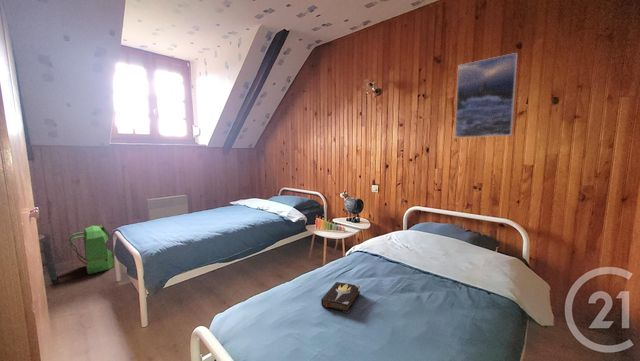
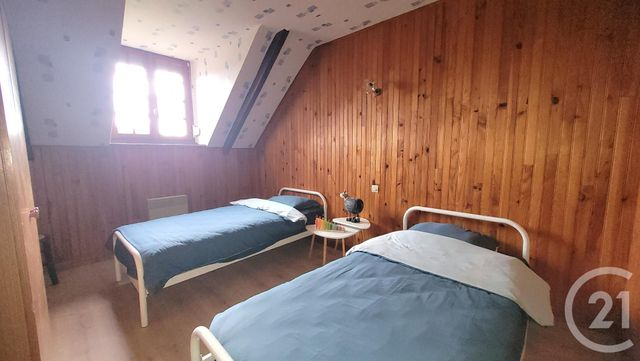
- hardback book [320,281,361,314]
- backpack [68,224,115,275]
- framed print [454,52,519,139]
